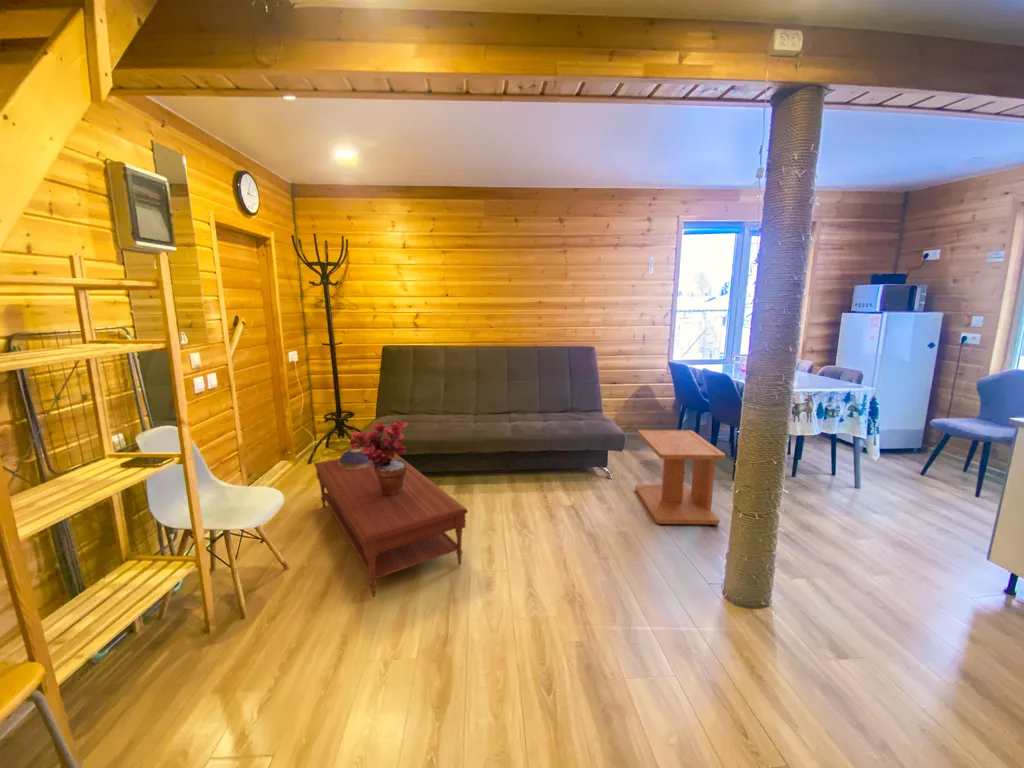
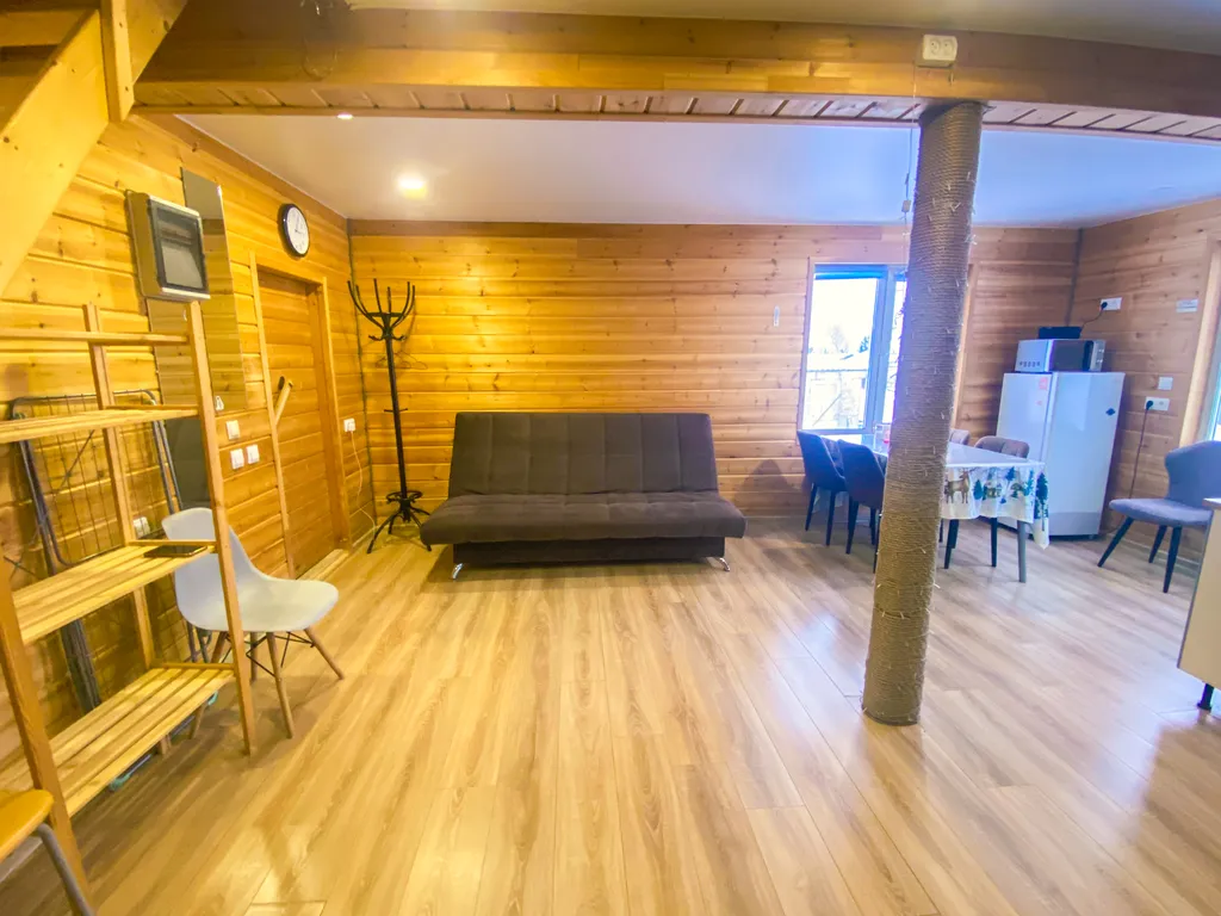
- side table [634,429,726,525]
- potted plant [348,421,408,496]
- coffee table [313,453,469,598]
- decorative bowl [338,447,373,469]
